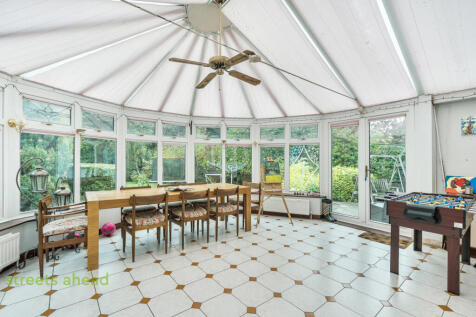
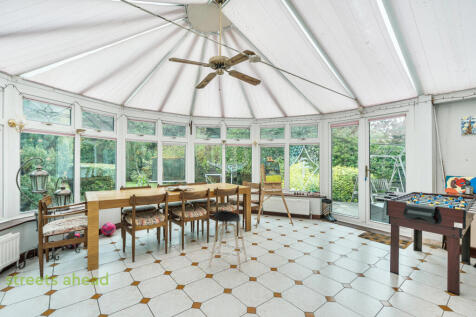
+ stool [208,209,248,272]
